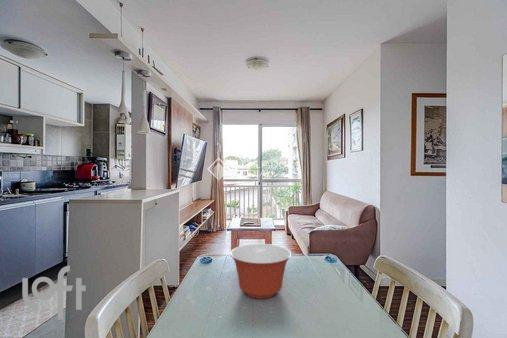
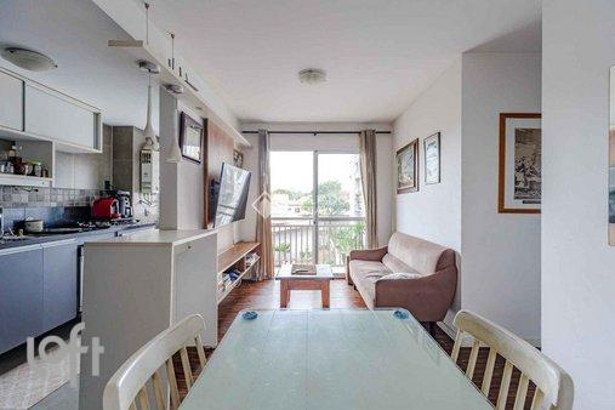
- mixing bowl [229,243,293,300]
